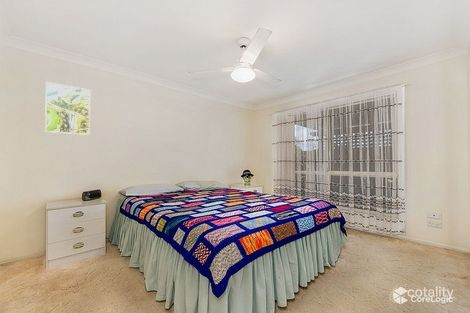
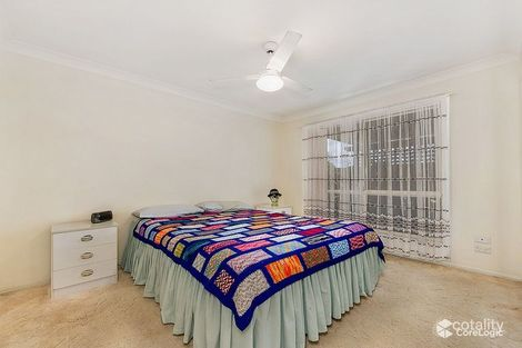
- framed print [44,81,91,136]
